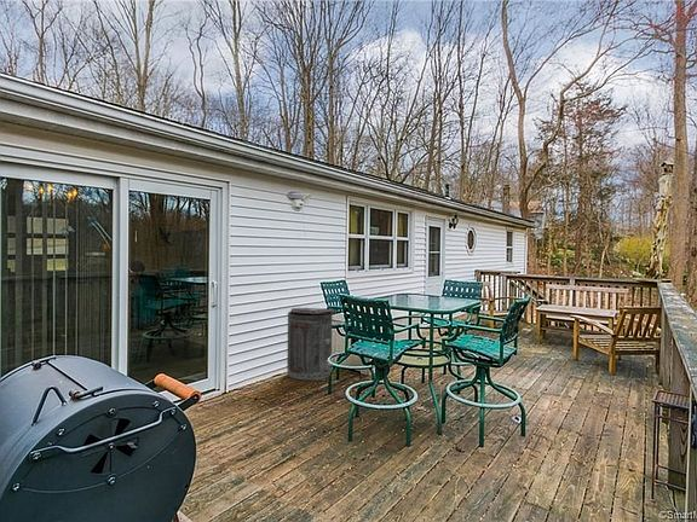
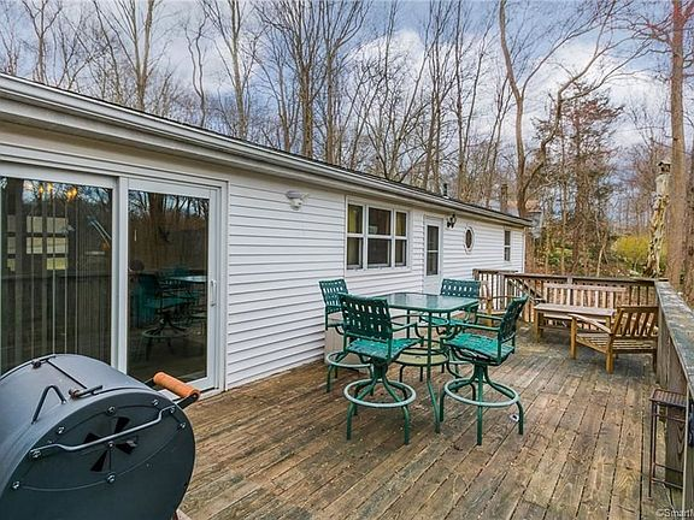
- trash can lid [286,307,336,382]
